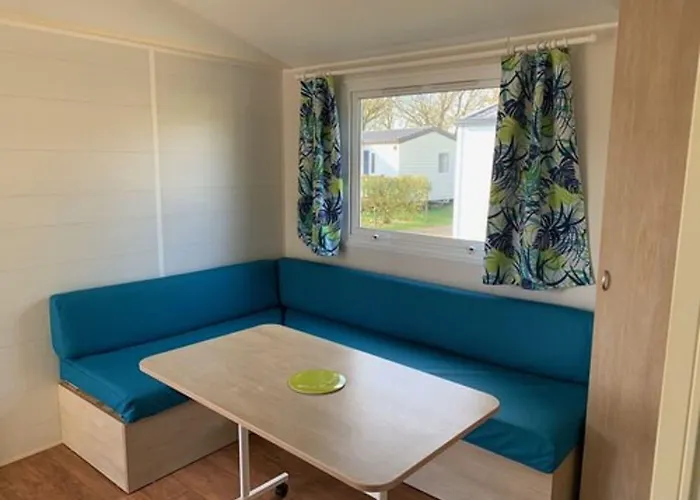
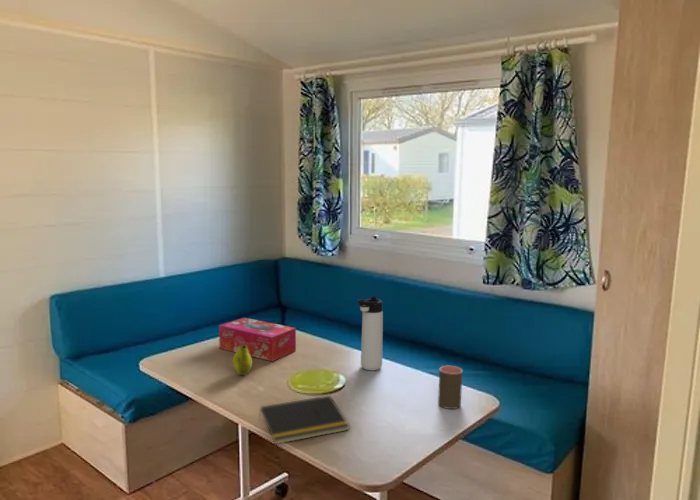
+ fruit [231,345,253,377]
+ tissue box [218,317,297,362]
+ notepad [258,395,351,445]
+ thermos bottle [357,296,384,371]
+ cup [437,365,463,410]
